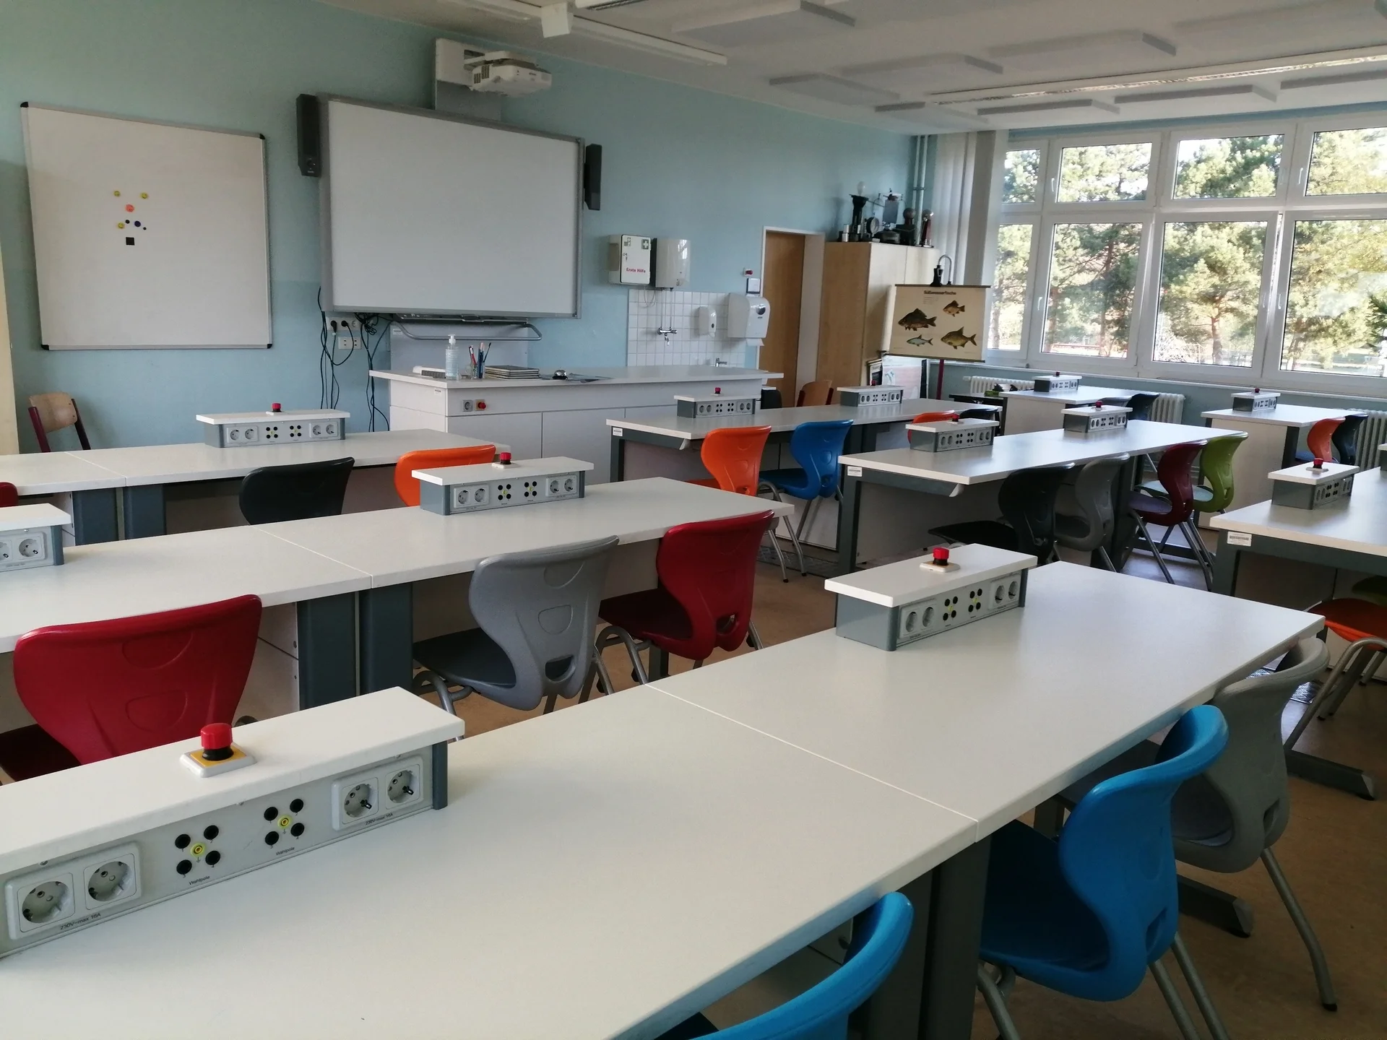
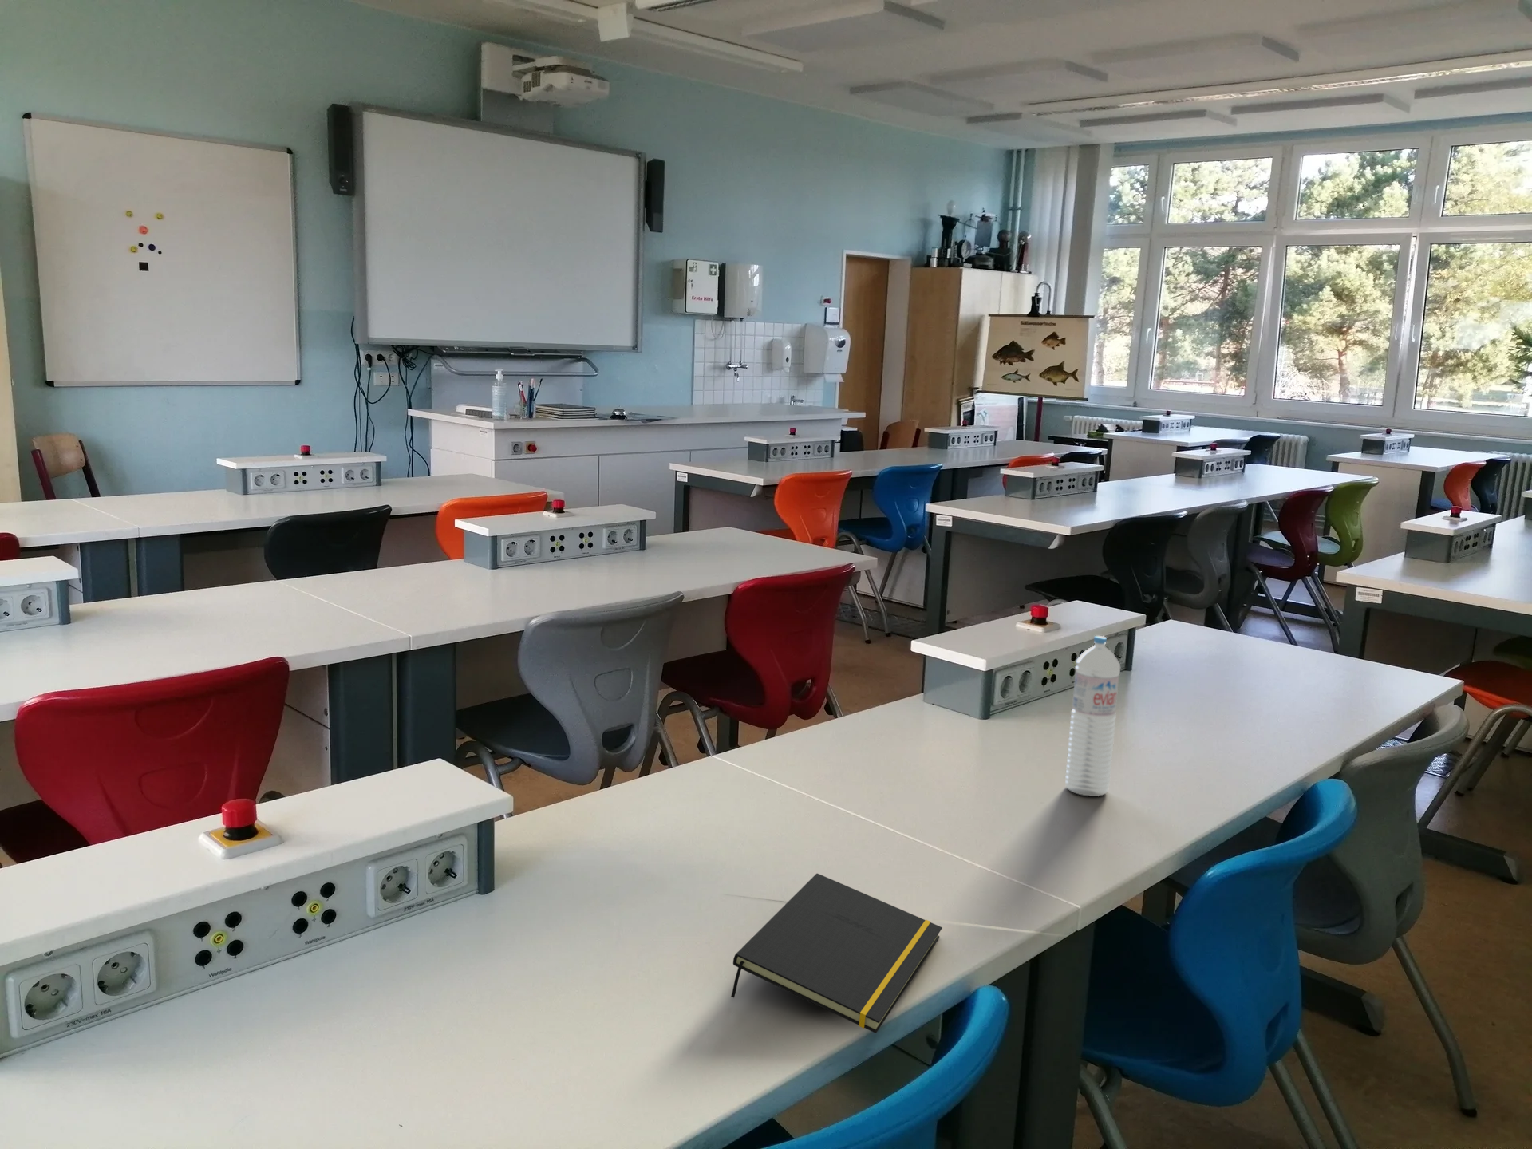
+ notepad [730,873,943,1034]
+ water bottle [1064,635,1121,797]
